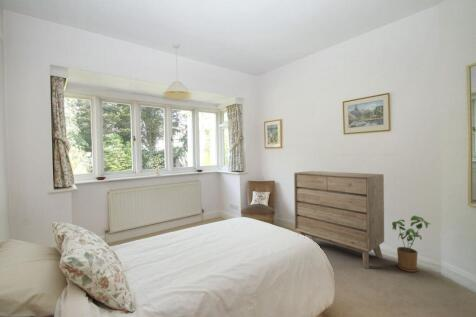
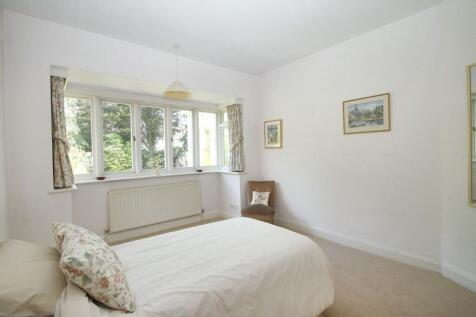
- house plant [391,215,431,273]
- dresser [293,170,385,269]
